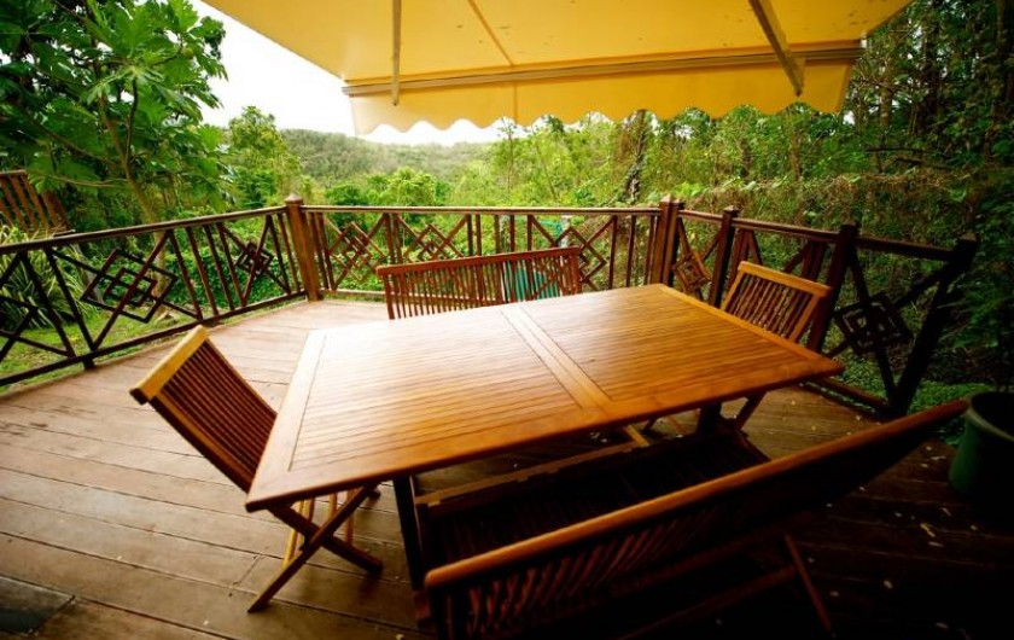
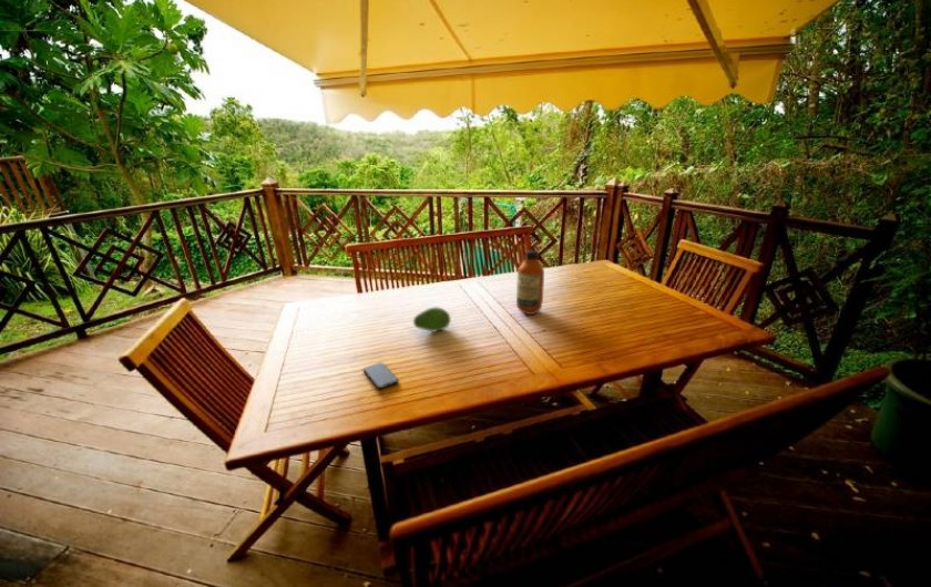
+ fruit [412,306,452,332]
+ smartphone [362,361,400,390]
+ bottle [515,249,545,316]
